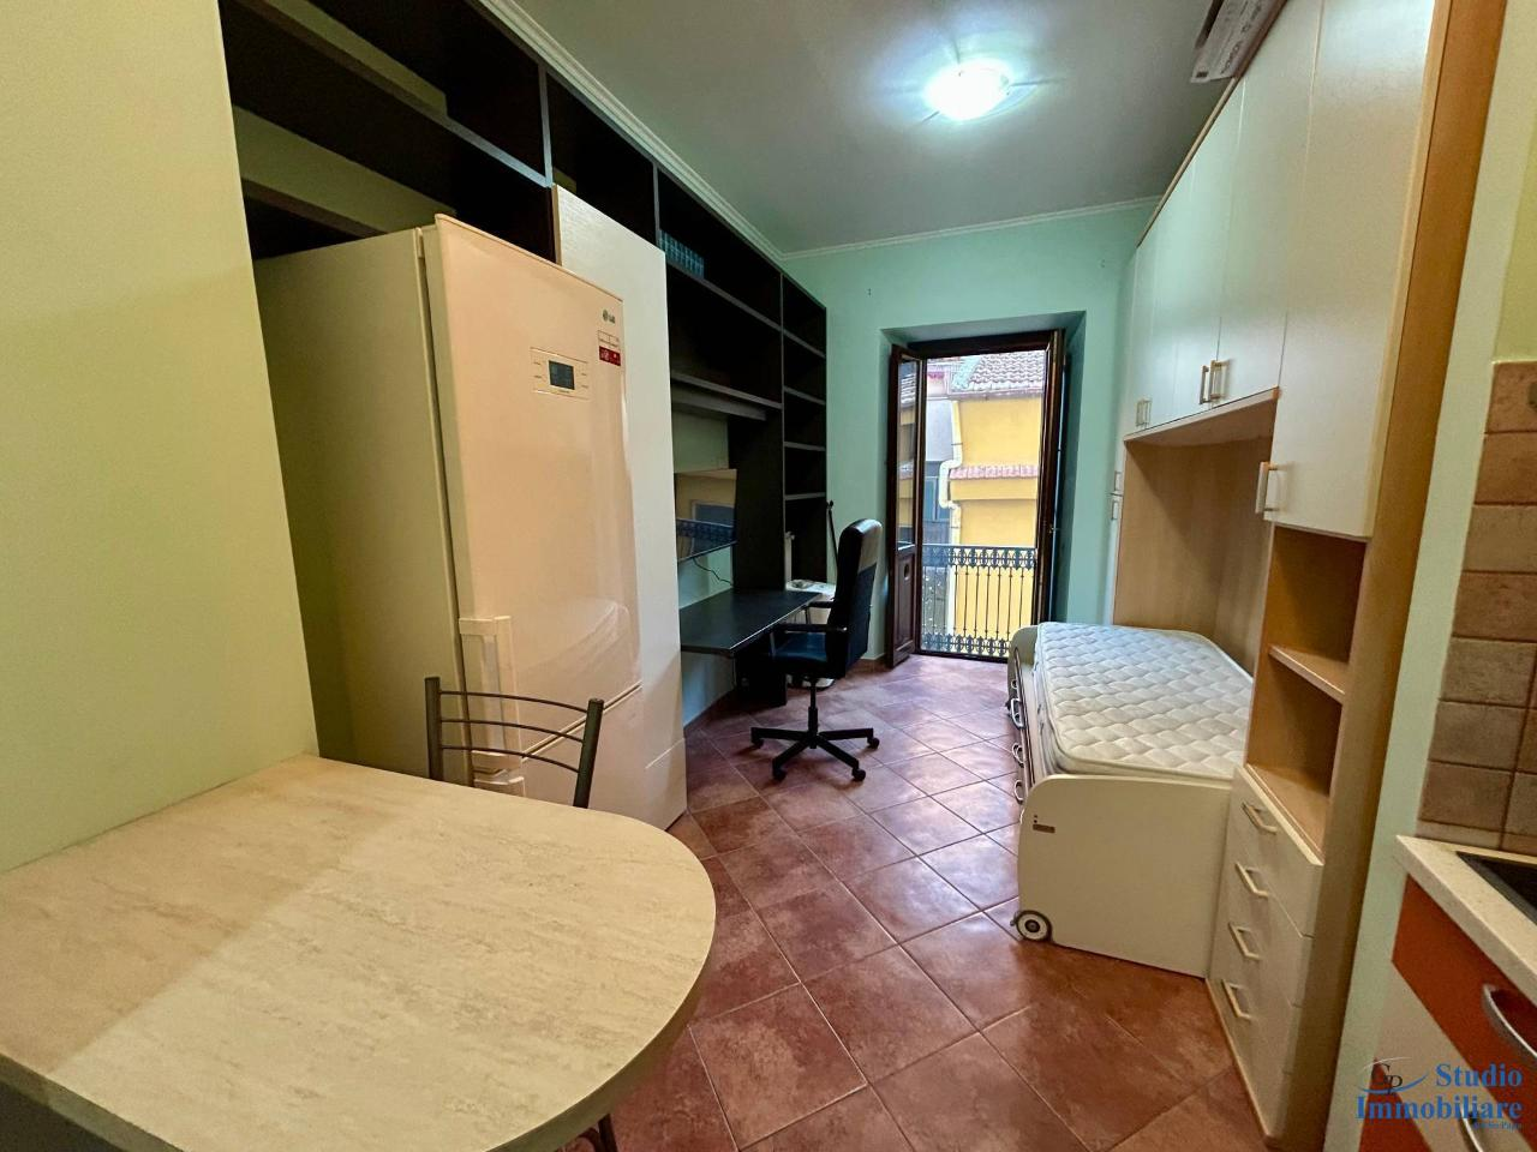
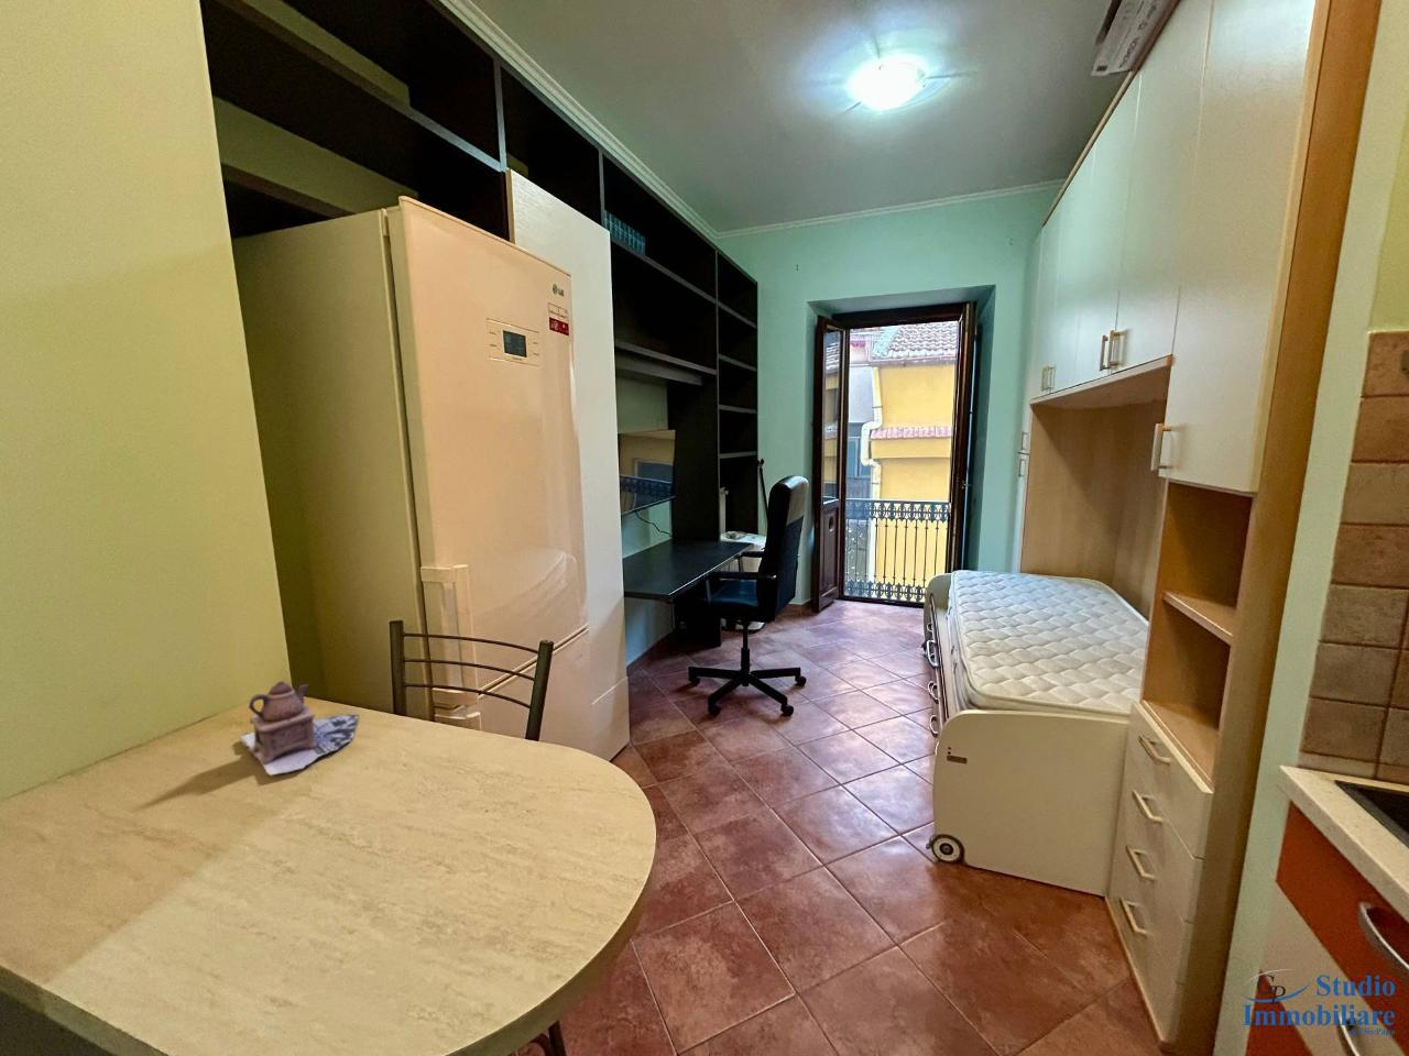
+ teapot [237,681,359,776]
